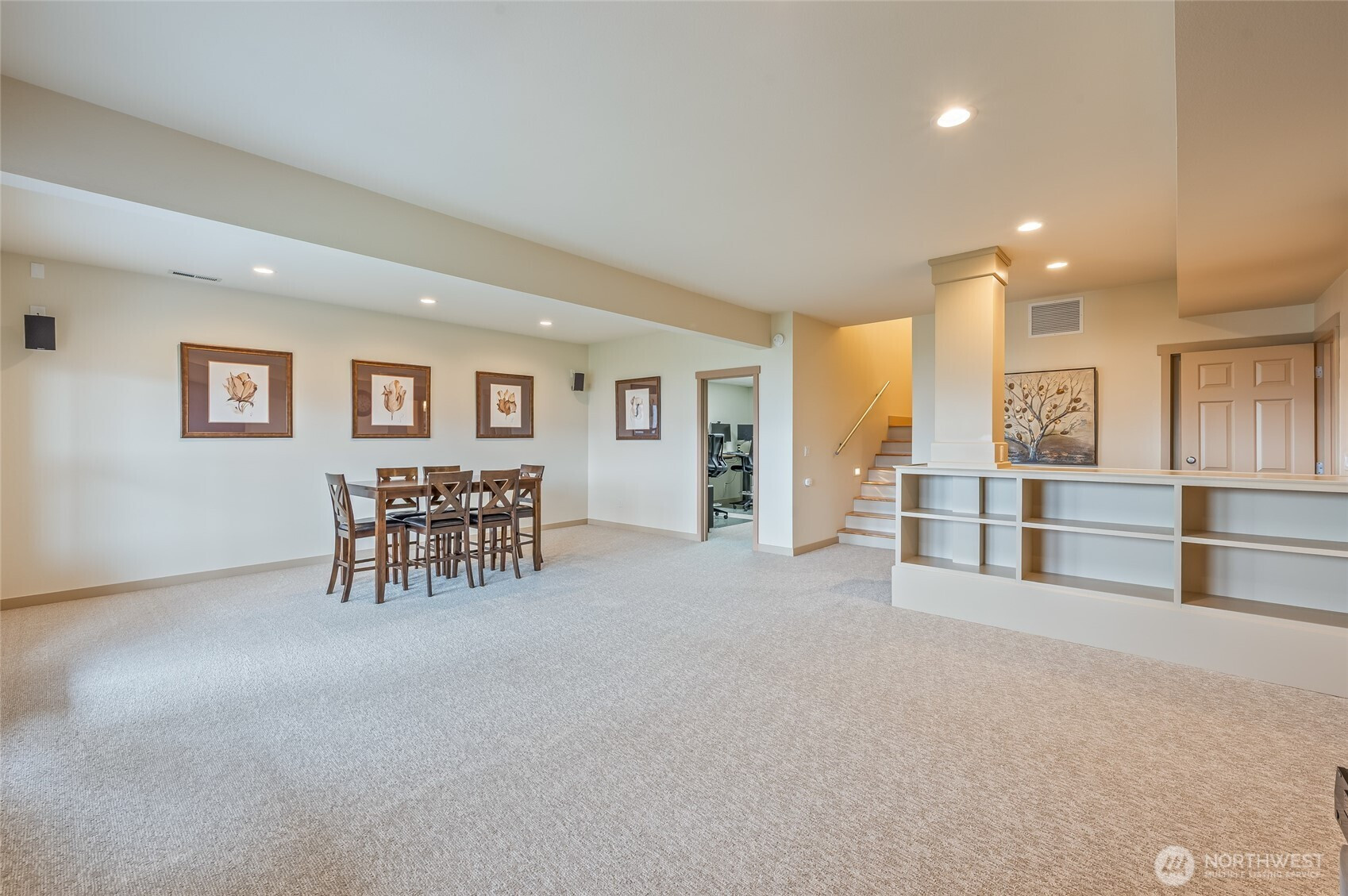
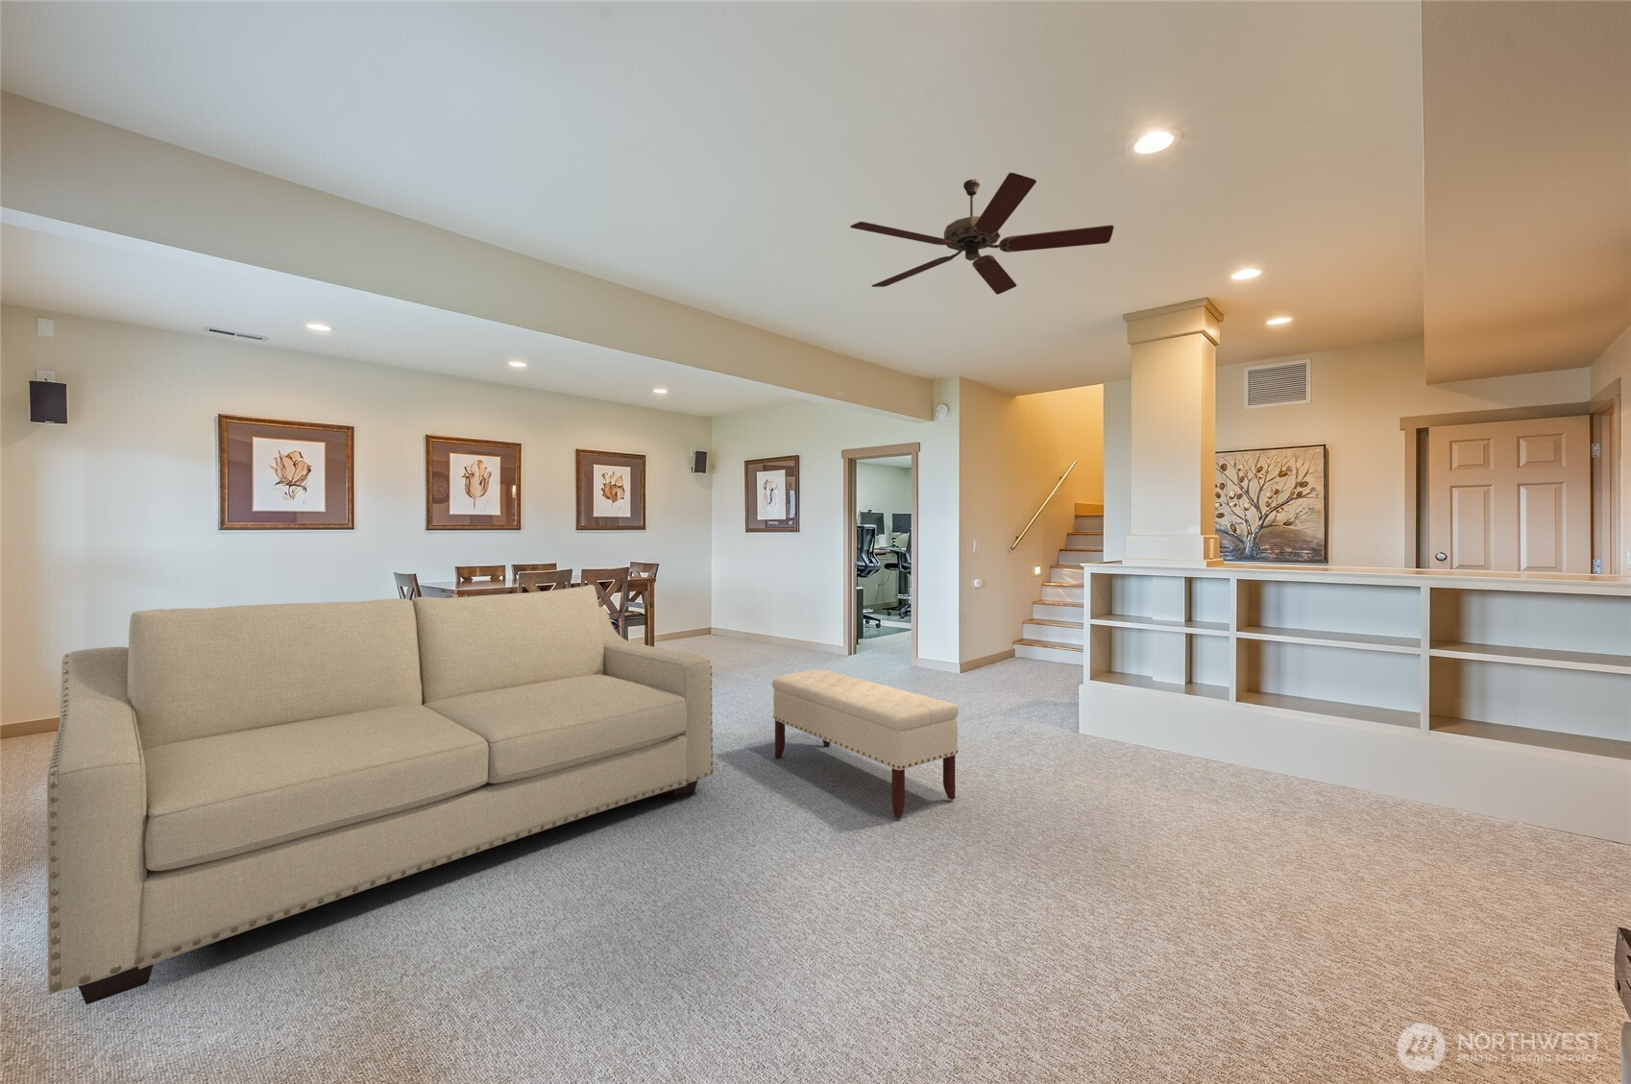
+ sofa [46,584,714,1005]
+ bench [771,669,959,819]
+ ceiling fan [849,172,1116,295]
